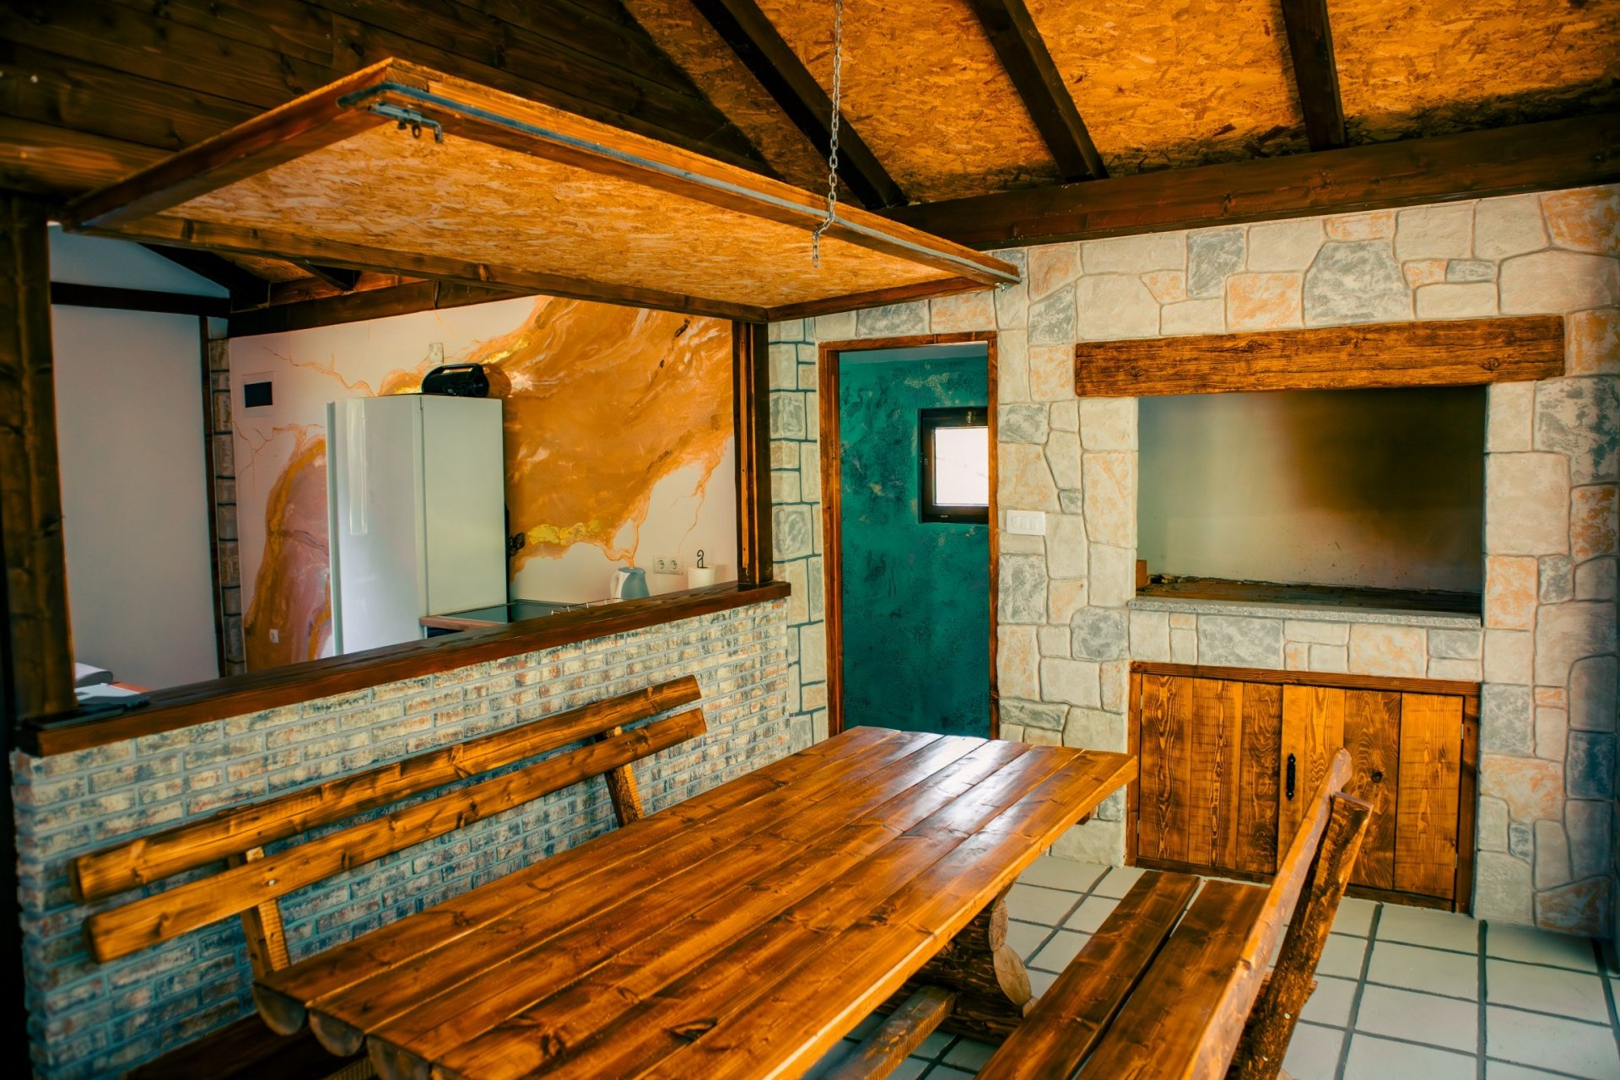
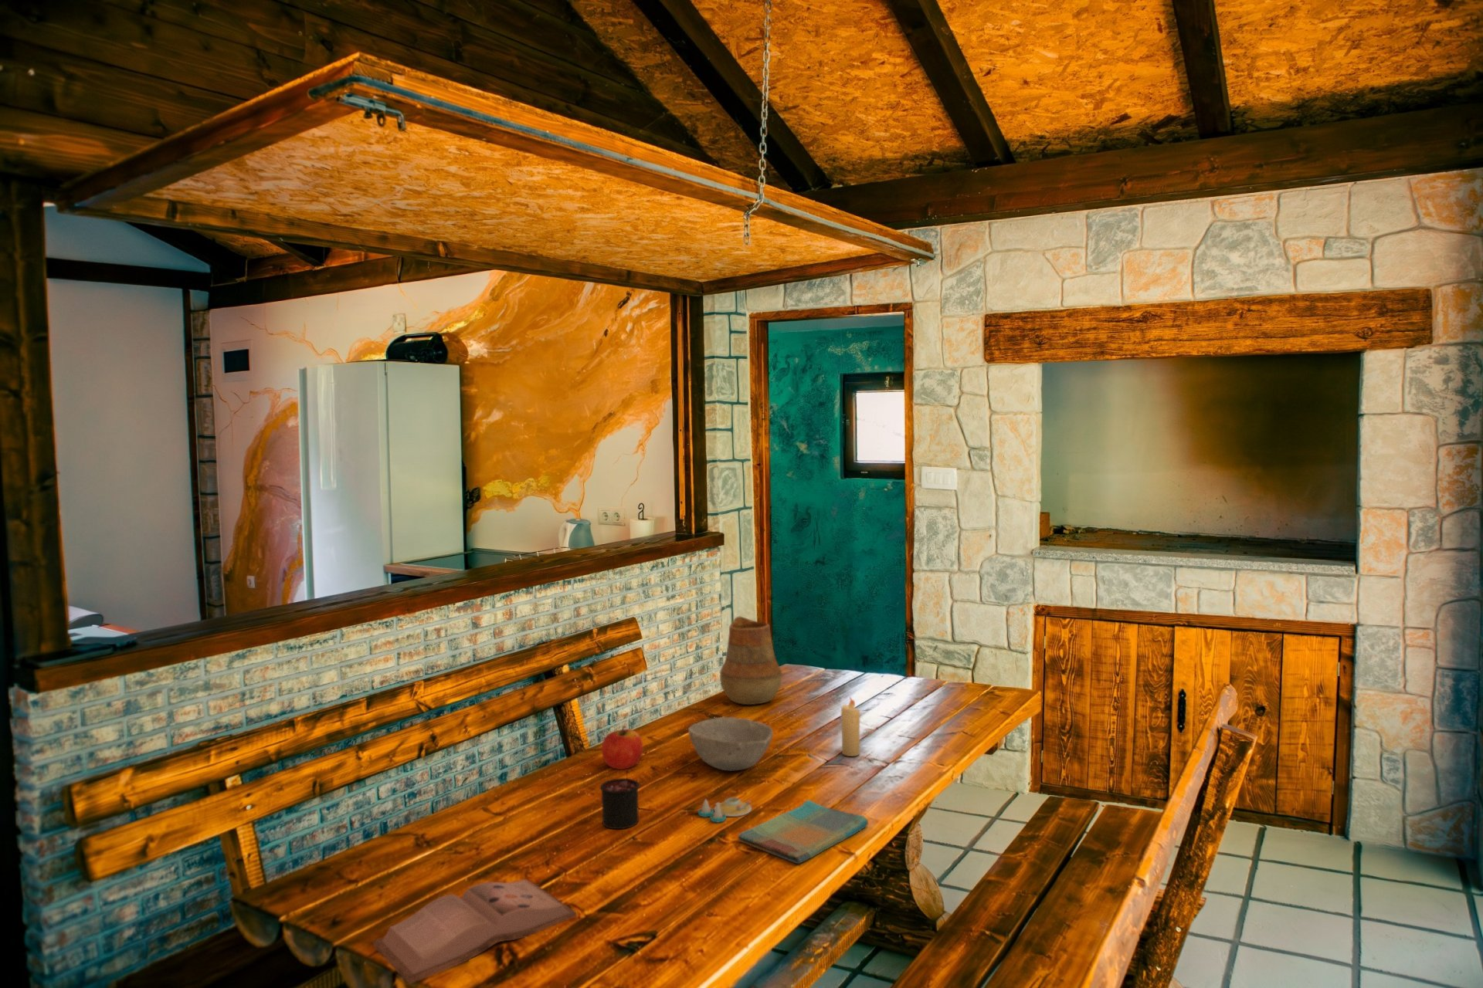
+ dish towel [737,798,868,864]
+ apple [601,724,643,771]
+ hardback book [372,879,577,985]
+ candle [841,696,861,758]
+ pitcher [719,616,782,706]
+ bowl [687,717,773,772]
+ salt and pepper shaker set [697,796,753,823]
+ candle [599,770,640,829]
